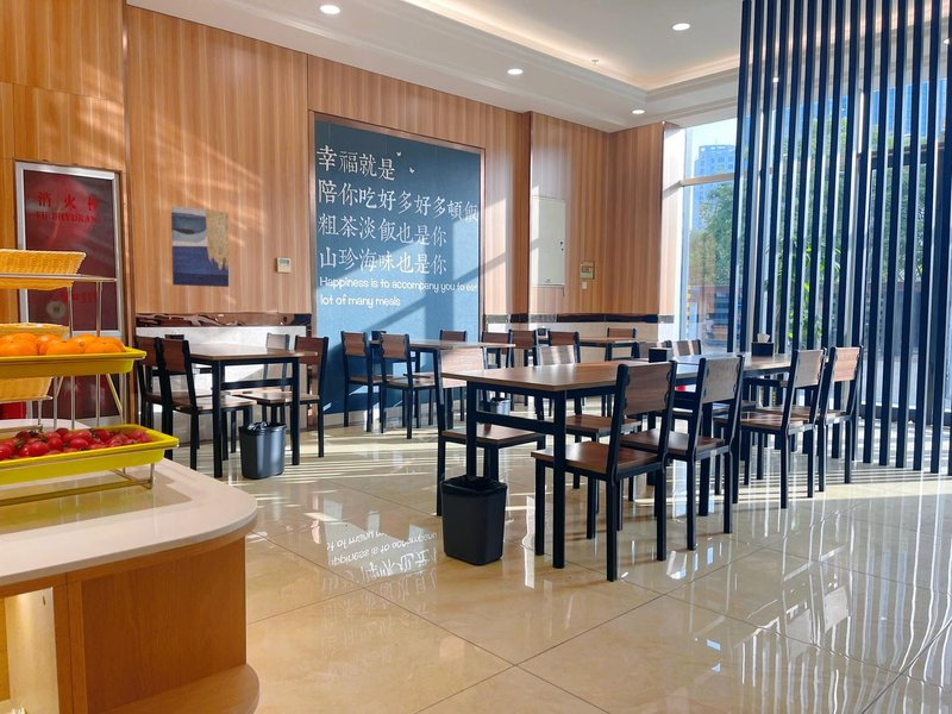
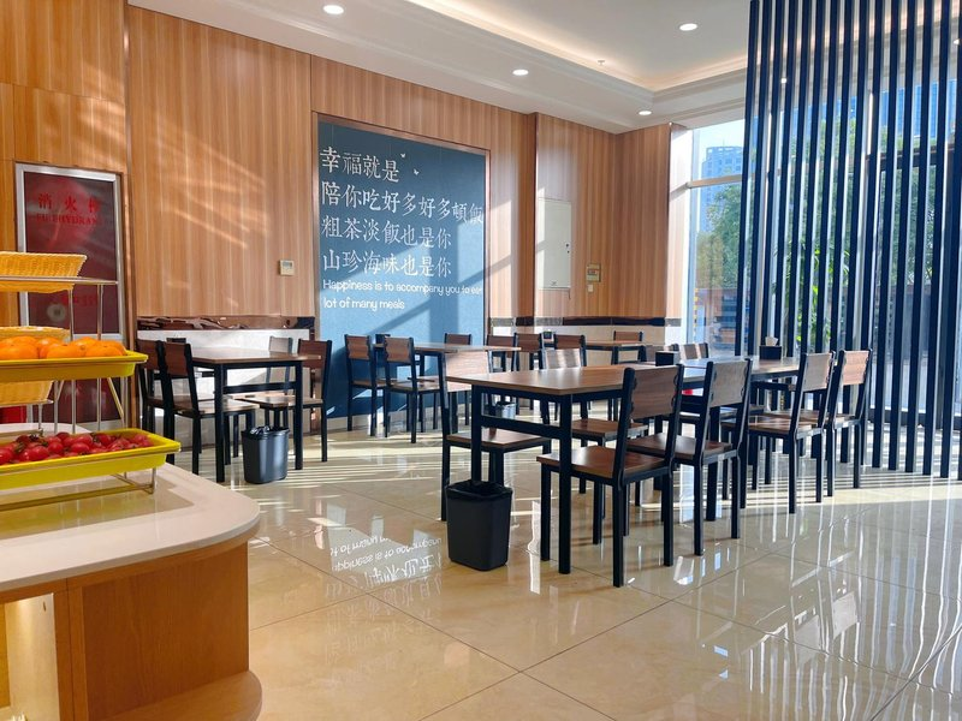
- wall art [170,205,231,288]
